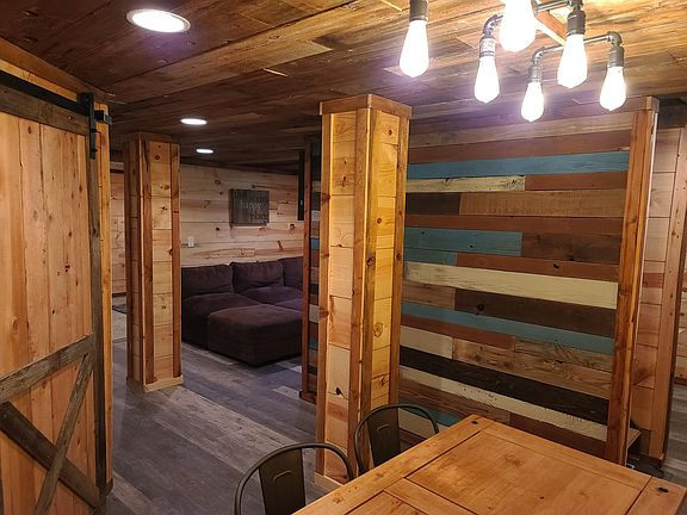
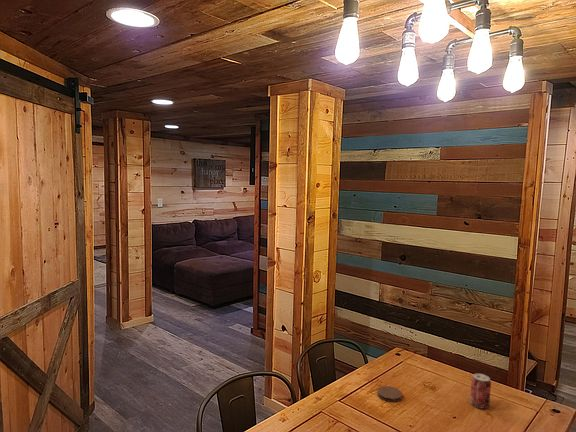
+ beverage can [469,373,492,410]
+ coaster [376,385,403,403]
